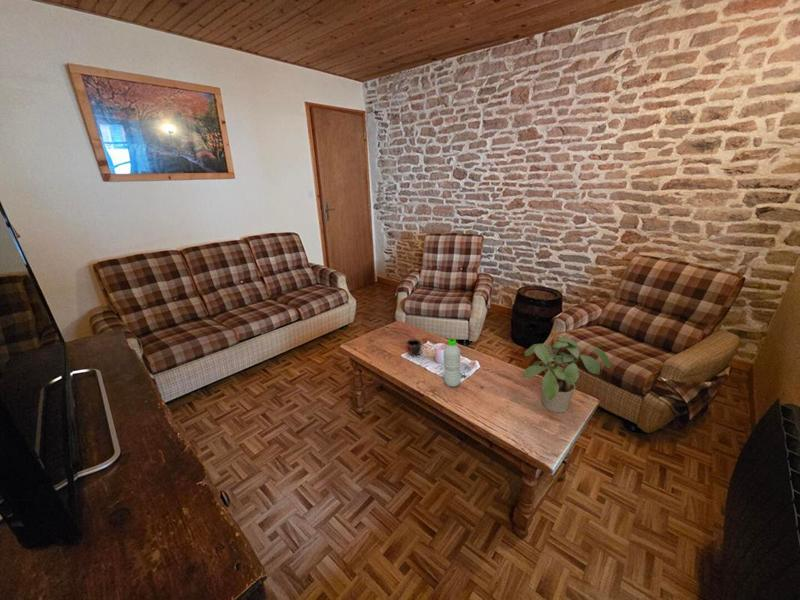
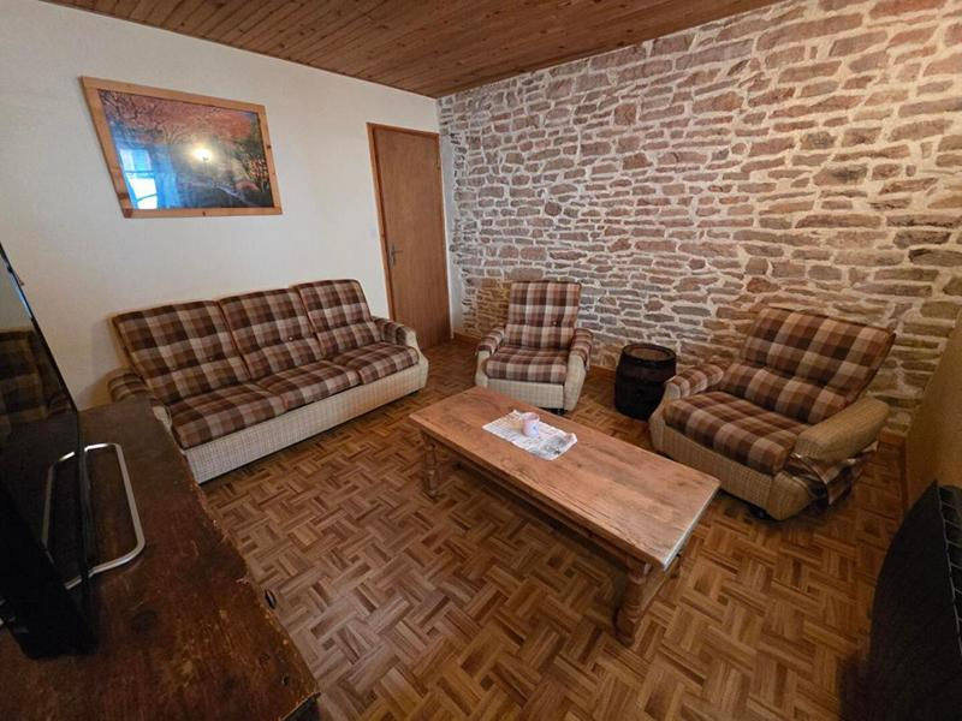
- potted plant [521,337,611,413]
- mug [405,338,423,357]
- water bottle [443,338,461,387]
